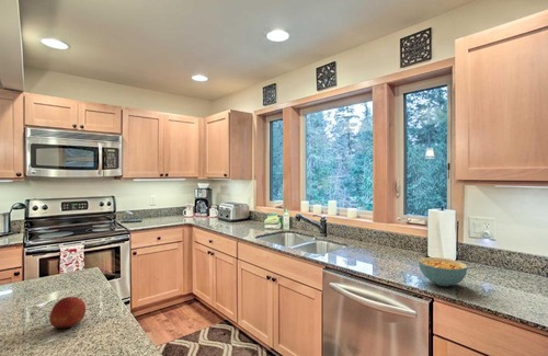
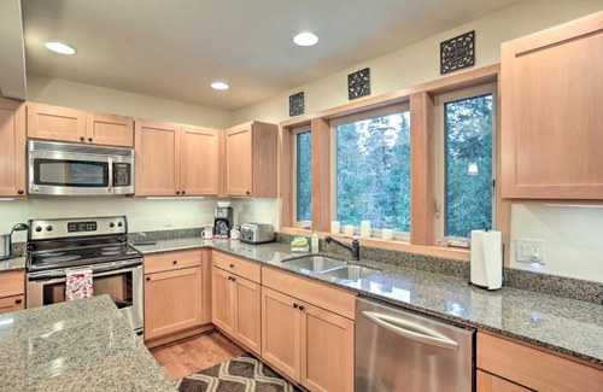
- fruit [48,296,87,331]
- cereal bowl [418,256,468,287]
